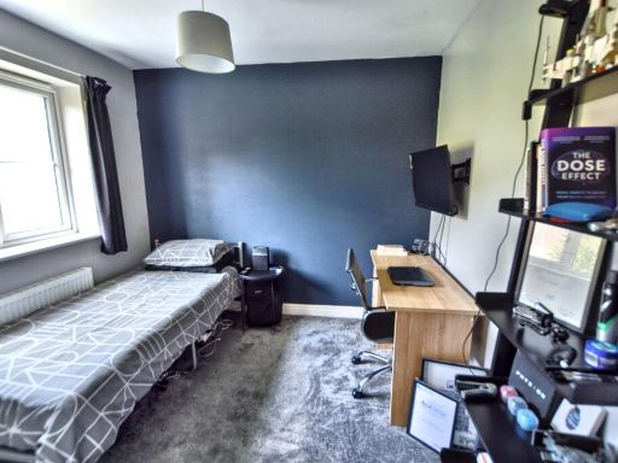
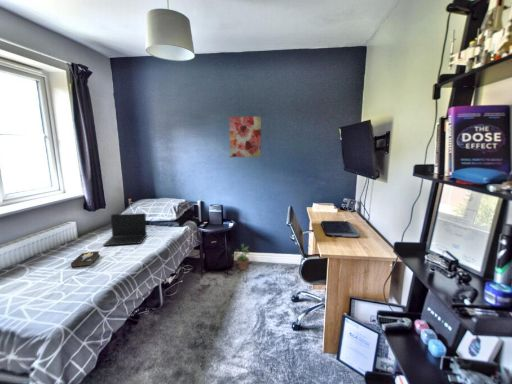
+ wall art [228,115,262,158]
+ laptop [102,212,148,247]
+ potted plant [231,243,251,271]
+ hardback book [70,250,101,268]
